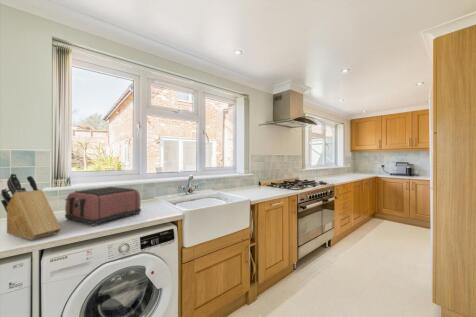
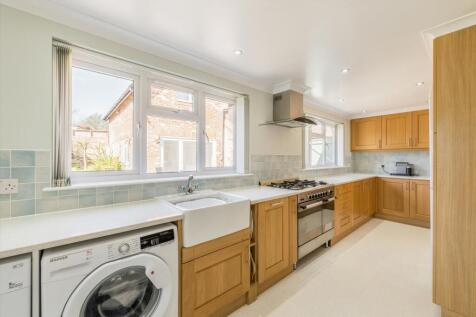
- knife block [0,173,62,241]
- toaster [64,186,142,227]
